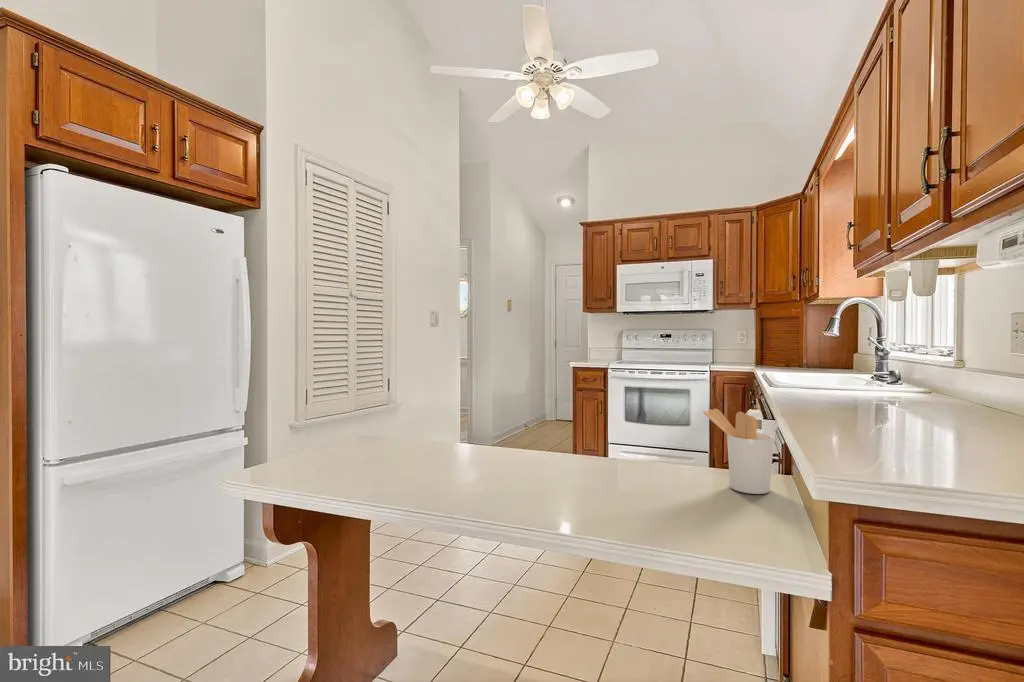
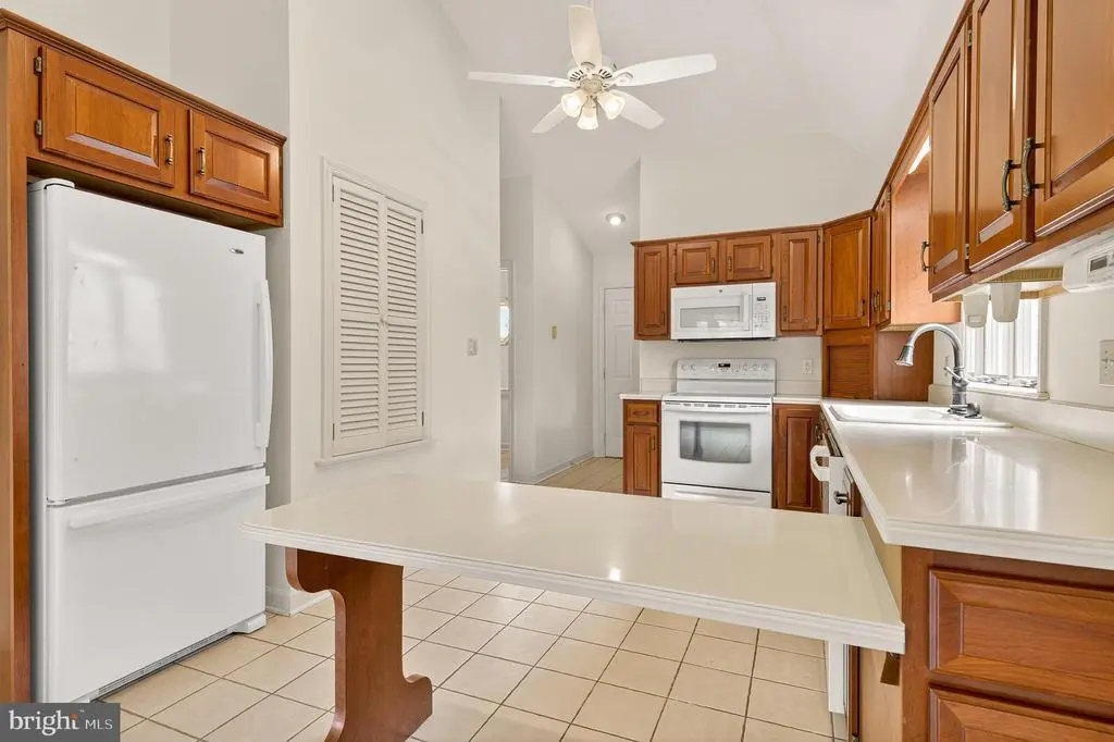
- utensil holder [702,408,775,495]
